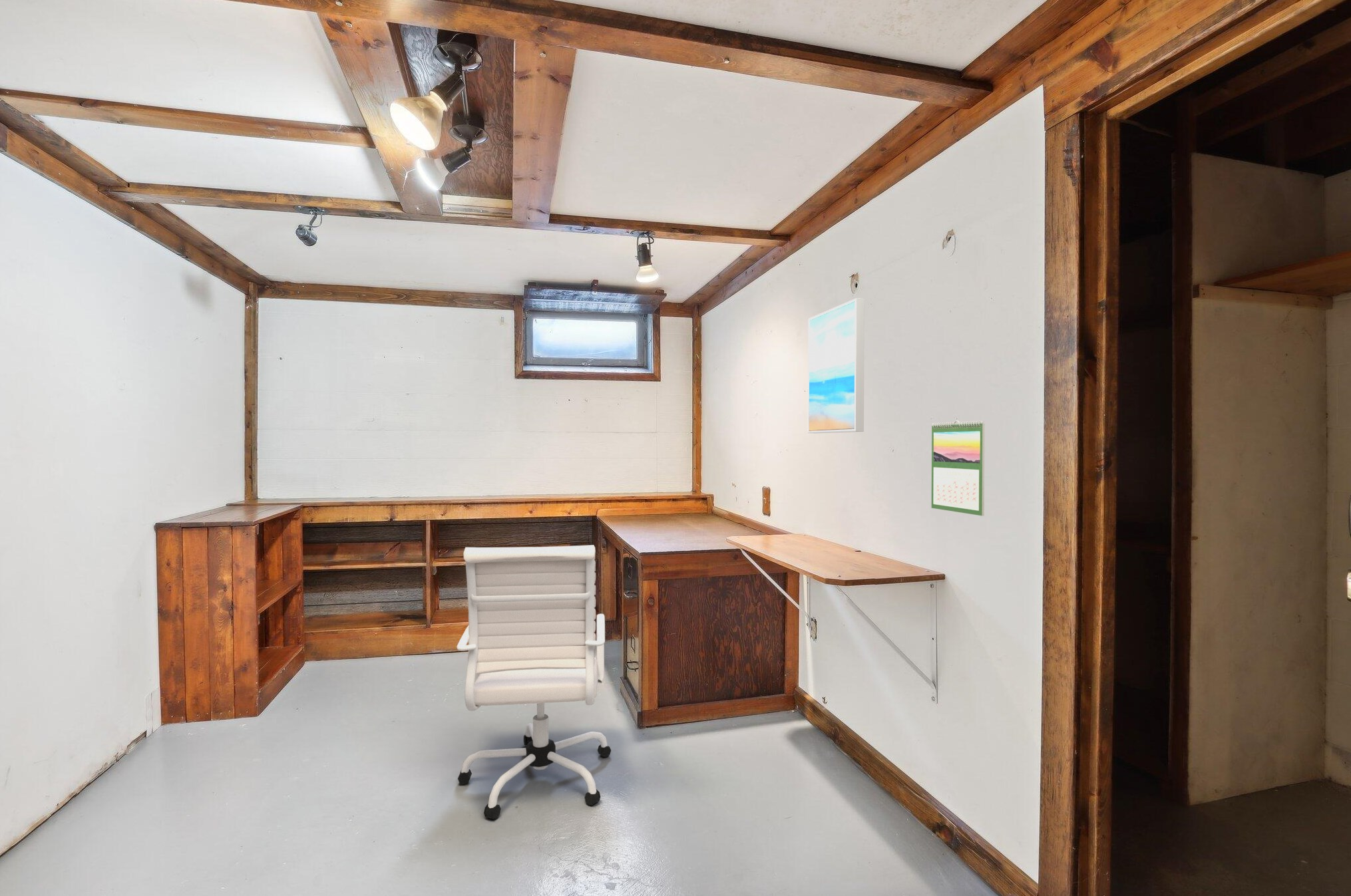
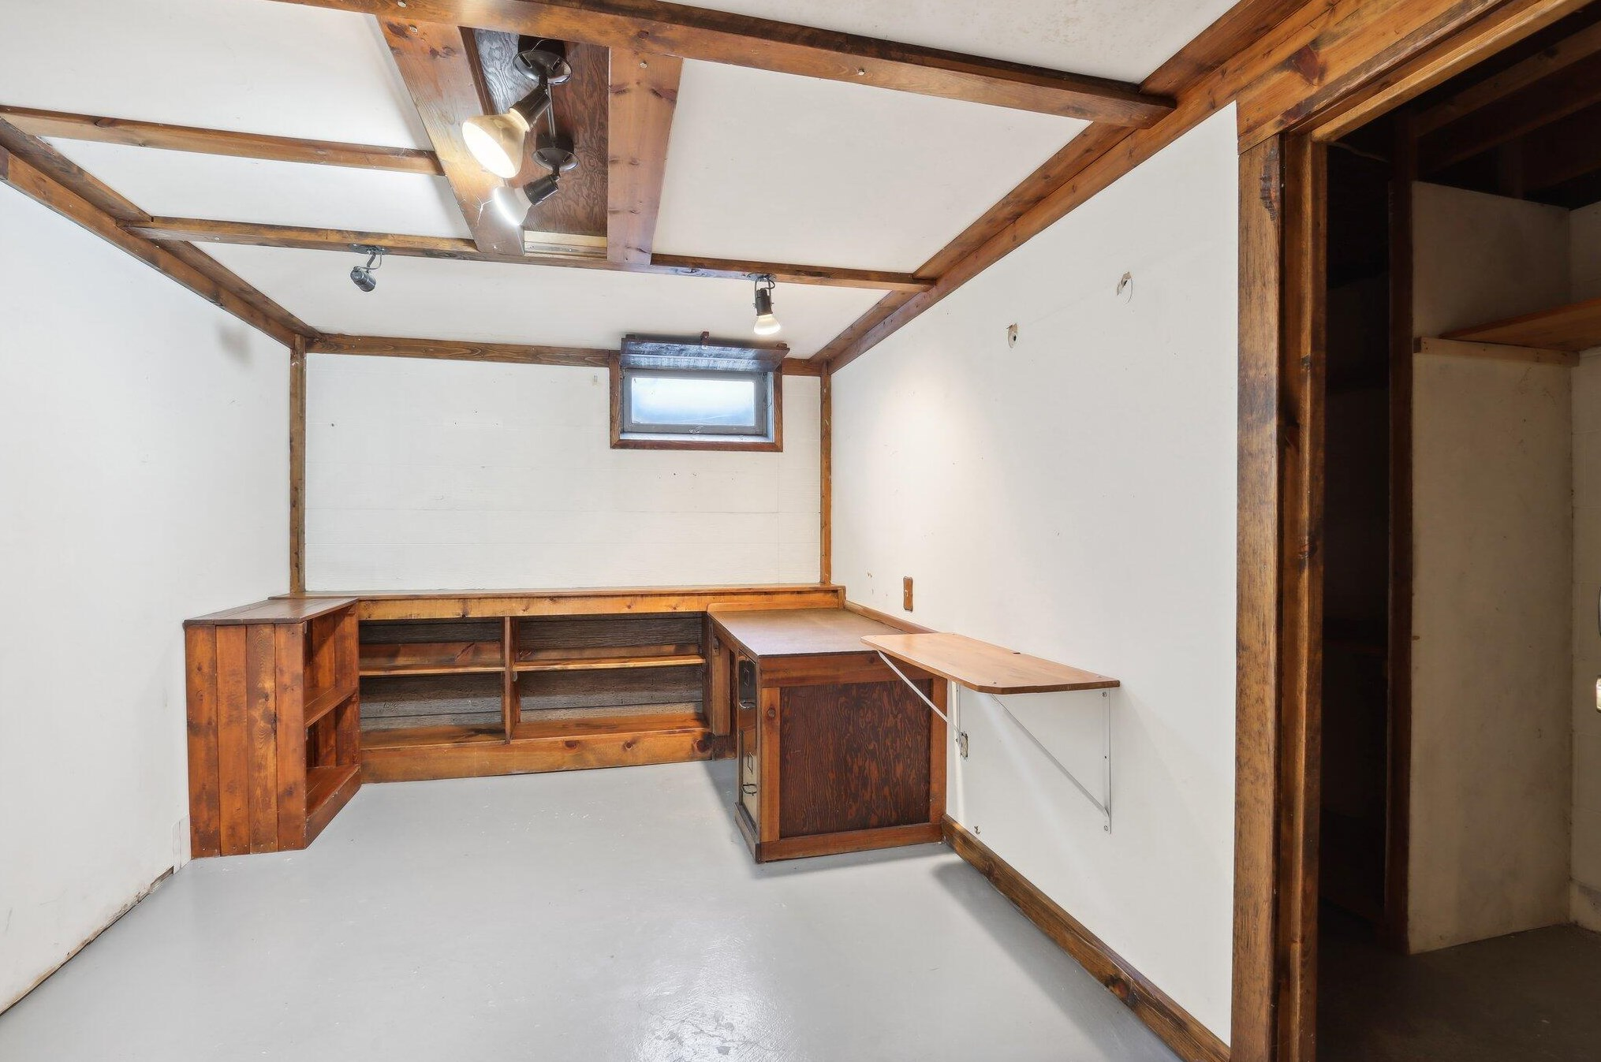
- office chair [456,544,612,820]
- wall art [807,297,865,434]
- calendar [931,420,985,516]
